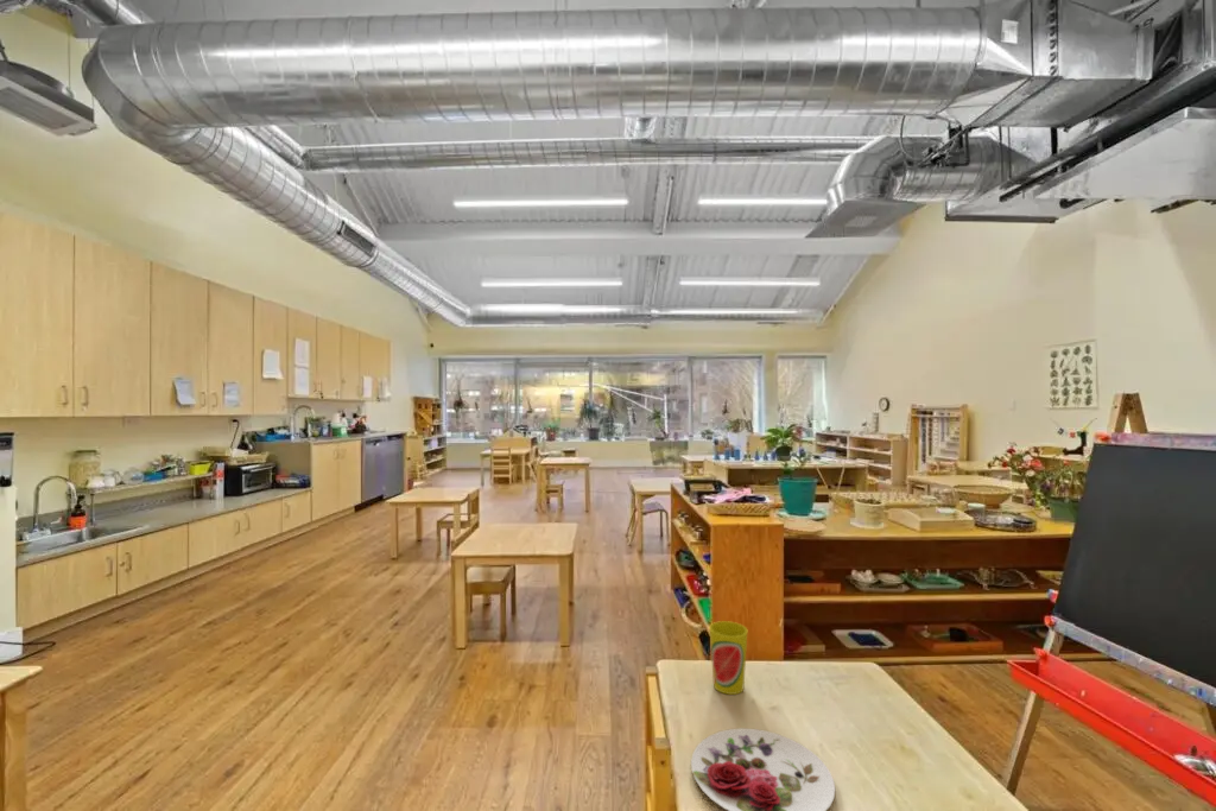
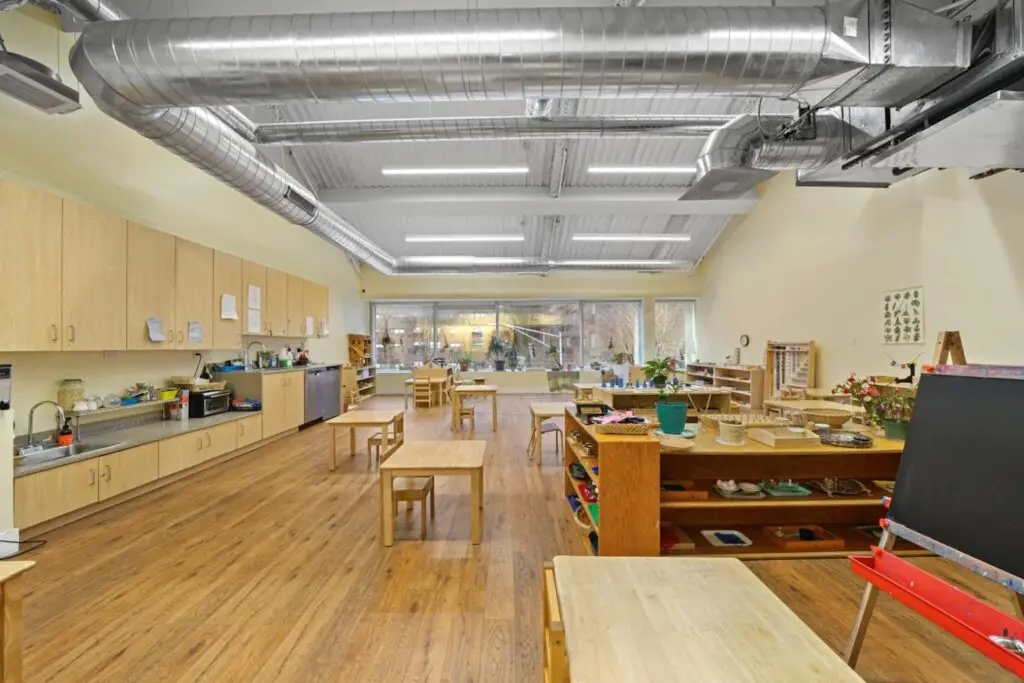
- plate [690,728,836,811]
- cup [709,620,748,696]
